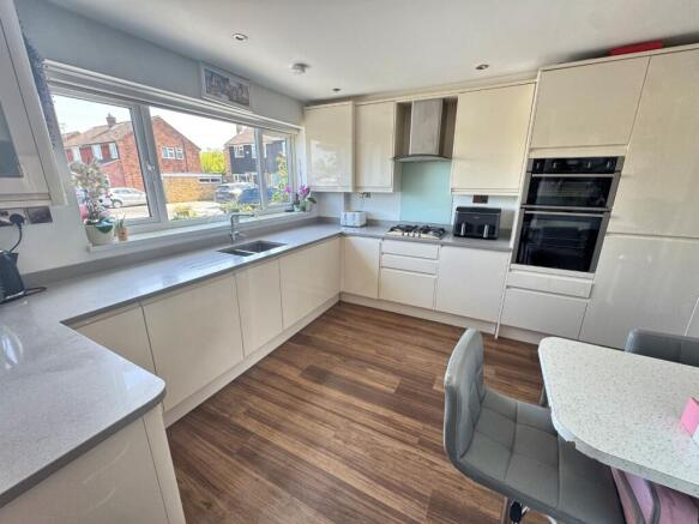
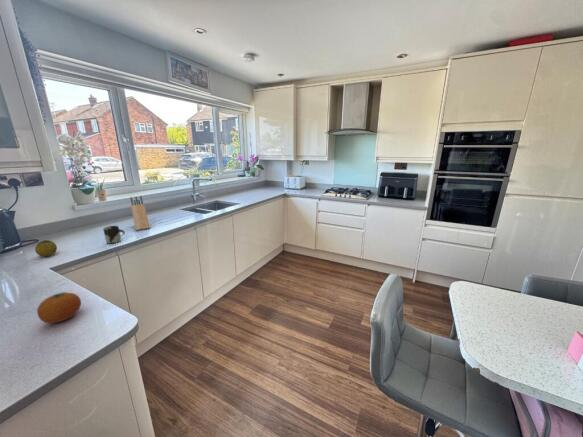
+ fruit [36,291,82,324]
+ knife block [130,195,150,231]
+ fruit [34,239,58,257]
+ cup [102,225,126,244]
